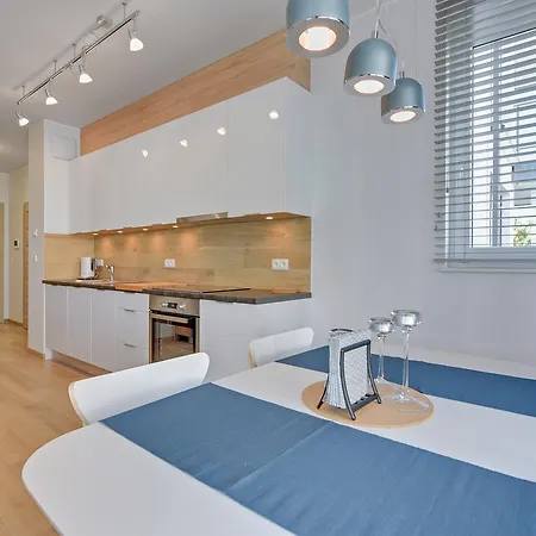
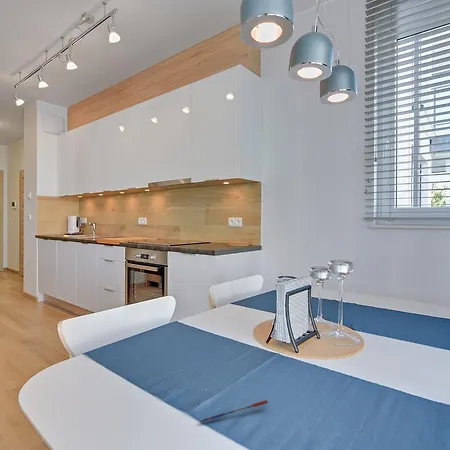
+ pen [199,399,269,424]
